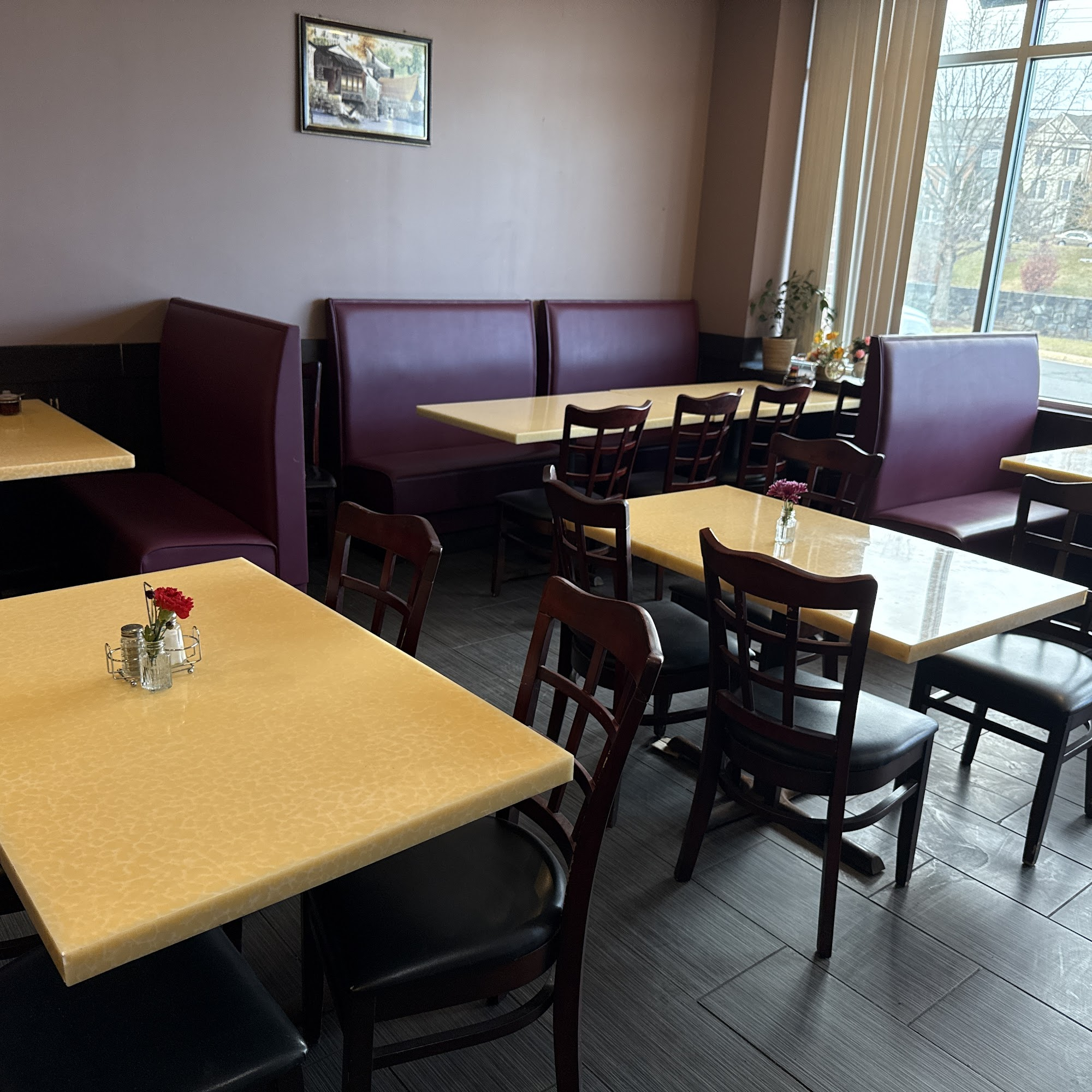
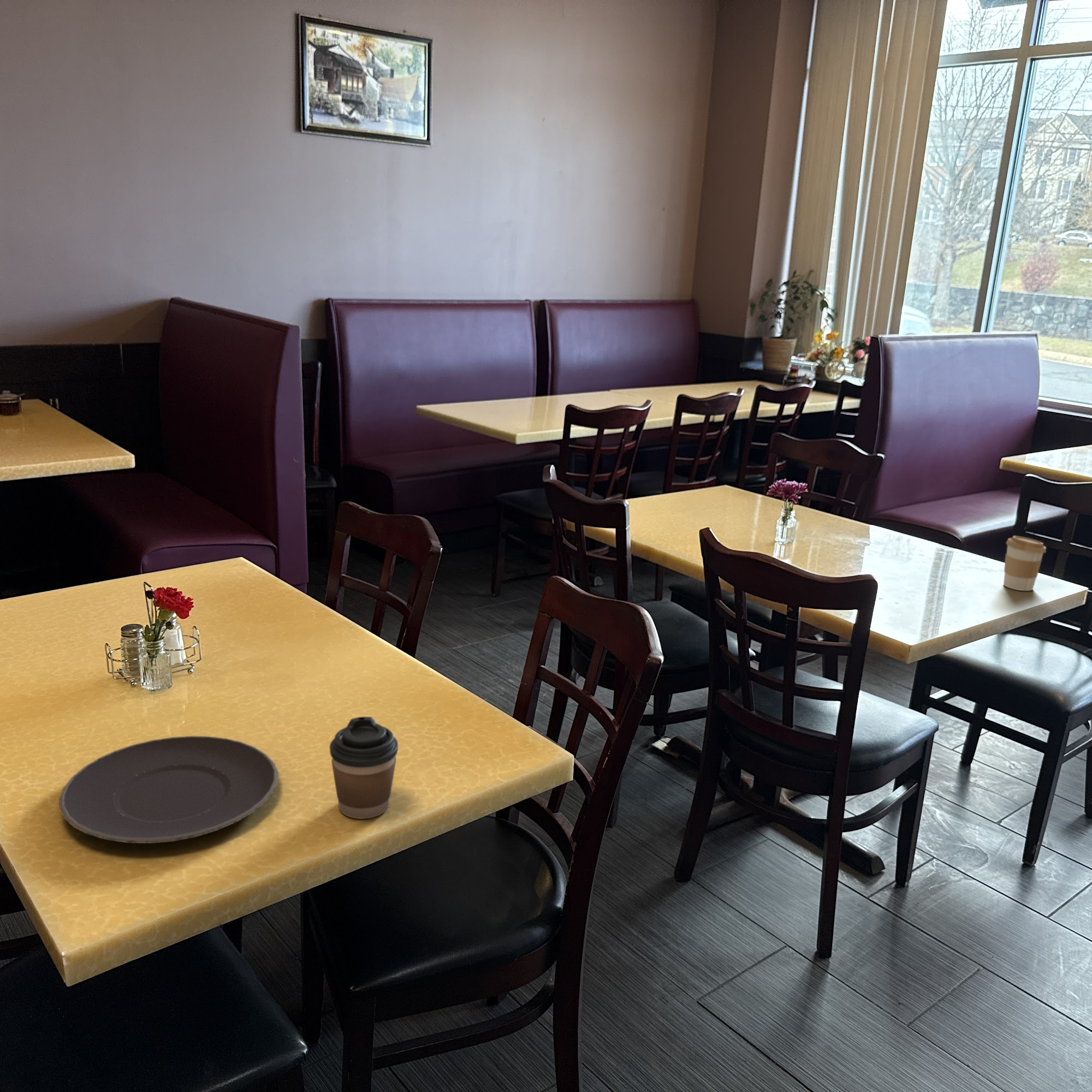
+ coffee cup [329,716,399,820]
+ coffee cup [1003,536,1047,591]
+ plate [59,735,278,844]
